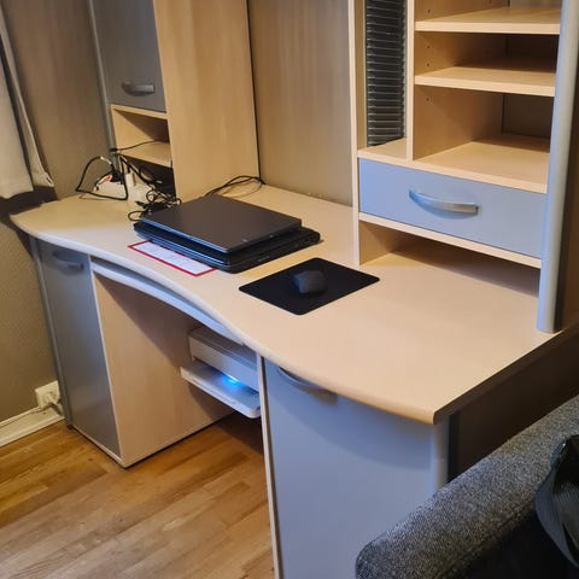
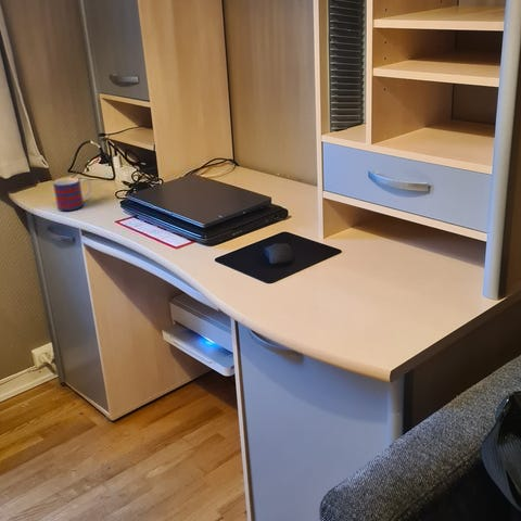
+ mug [52,177,92,212]
